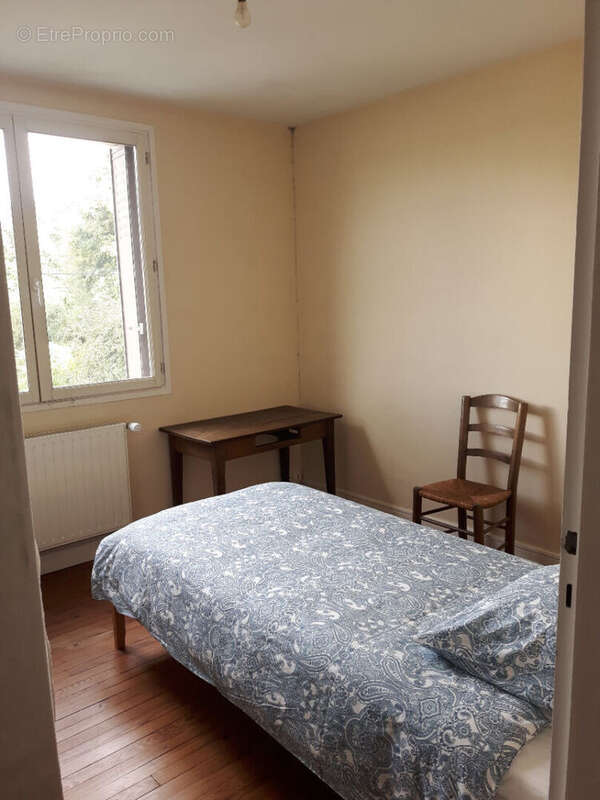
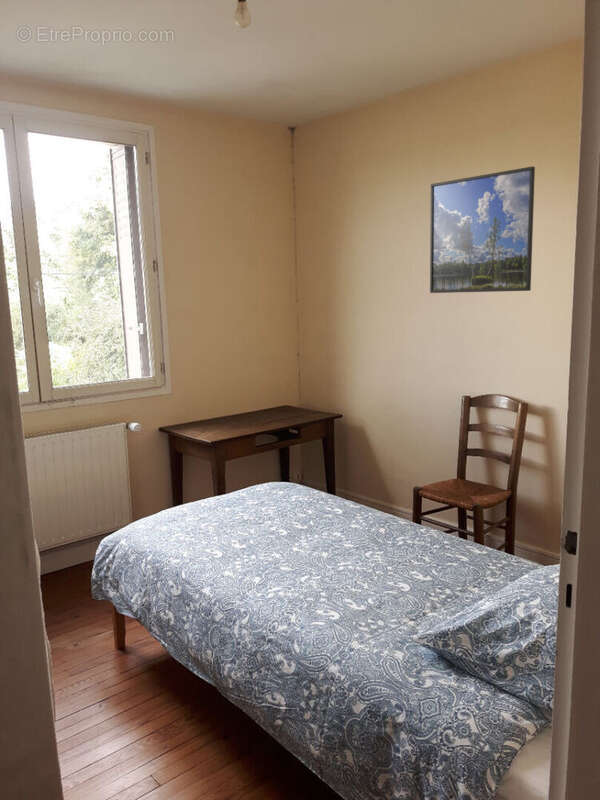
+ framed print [429,165,536,294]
